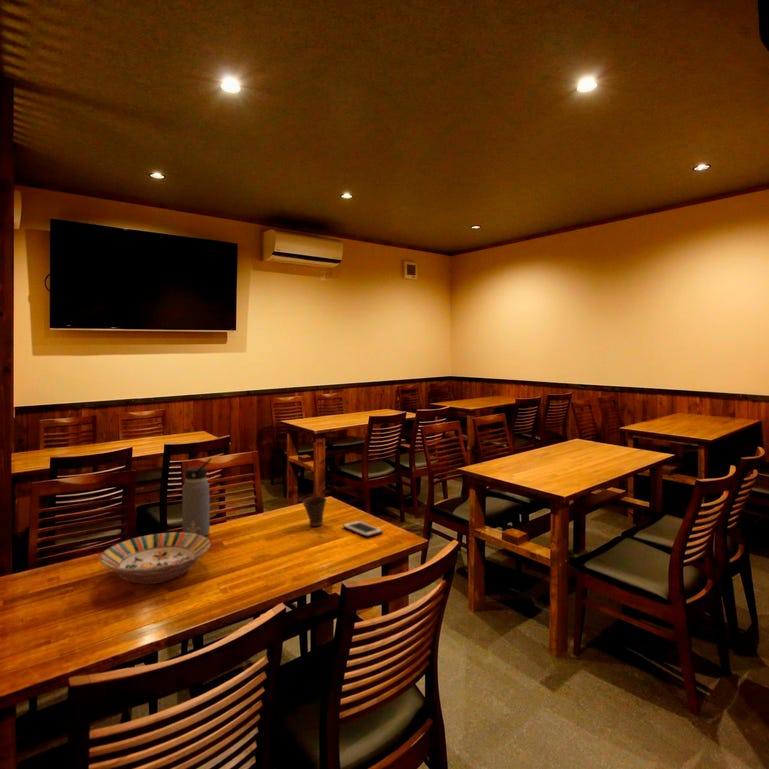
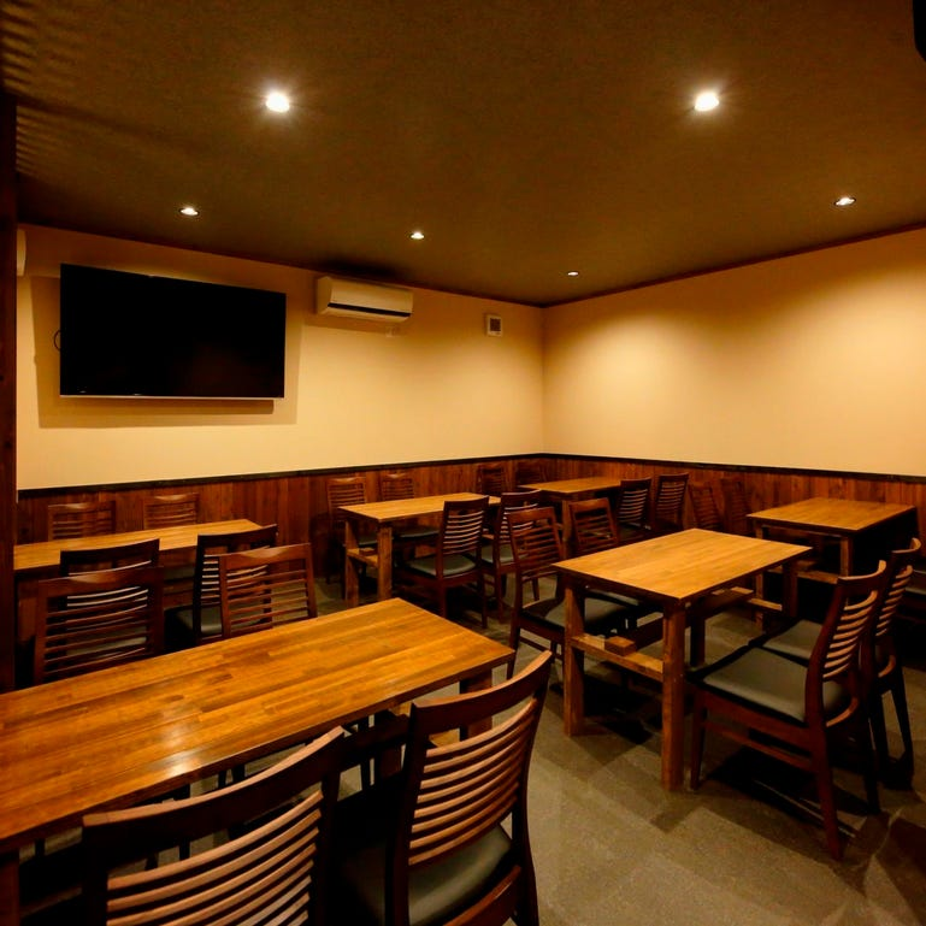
- cup [302,495,327,527]
- serving bowl [98,531,212,585]
- water bottle [181,457,213,537]
- cell phone [342,520,383,538]
